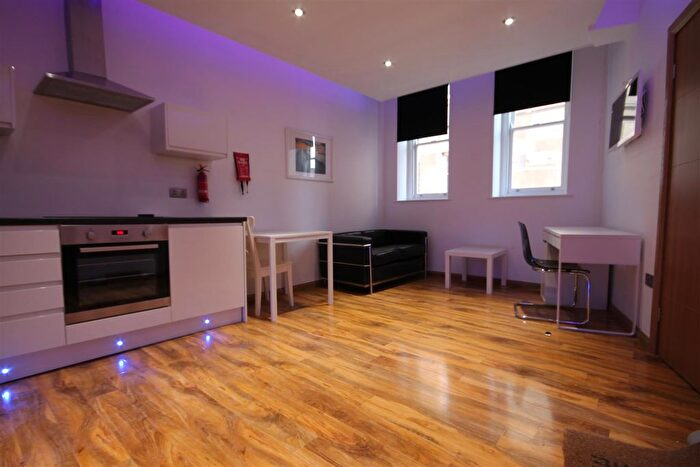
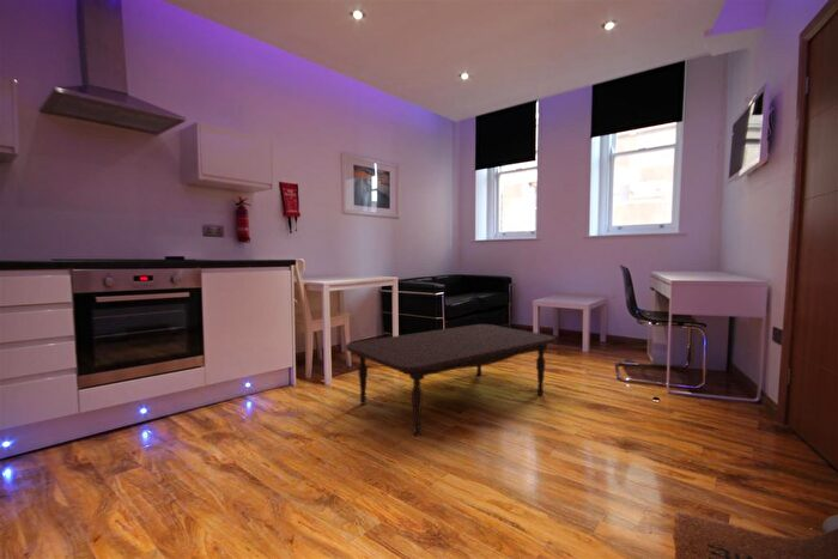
+ coffee table [345,323,557,438]
